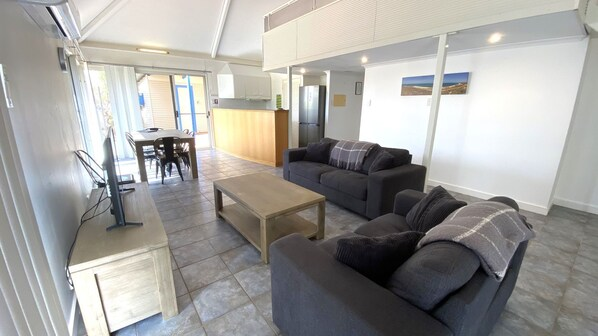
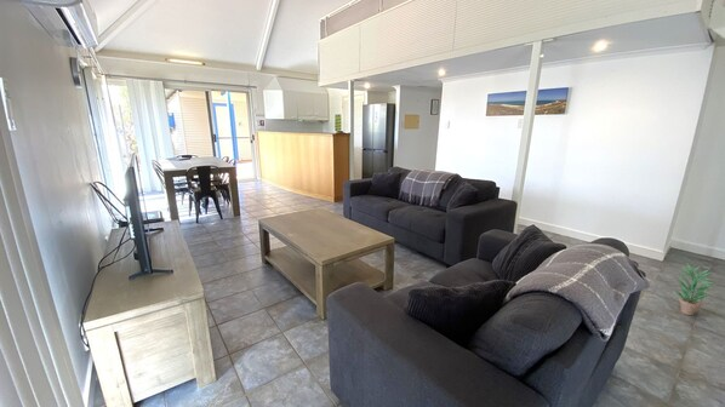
+ potted plant [673,263,718,316]
